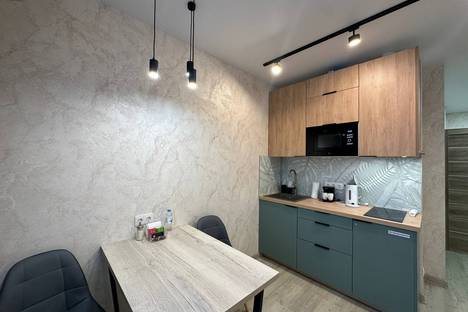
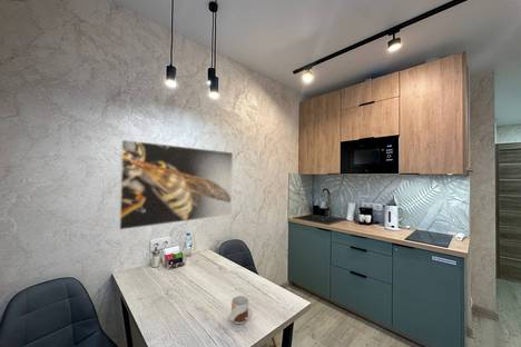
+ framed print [117,139,234,231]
+ mug [229,295,253,325]
